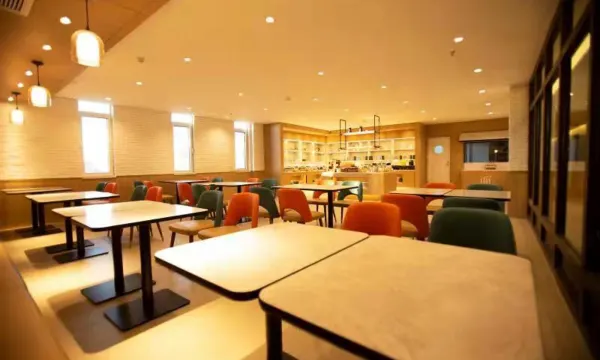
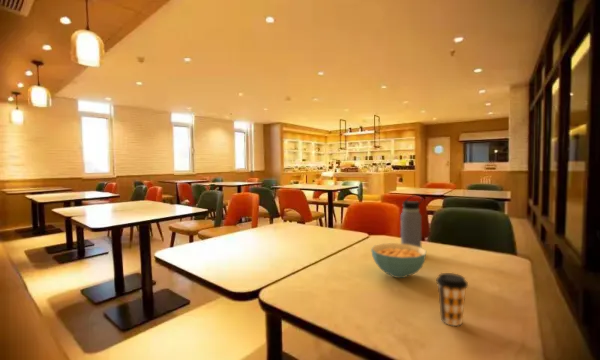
+ coffee cup [435,272,469,327]
+ cereal bowl [370,242,427,279]
+ water bottle [400,194,423,248]
